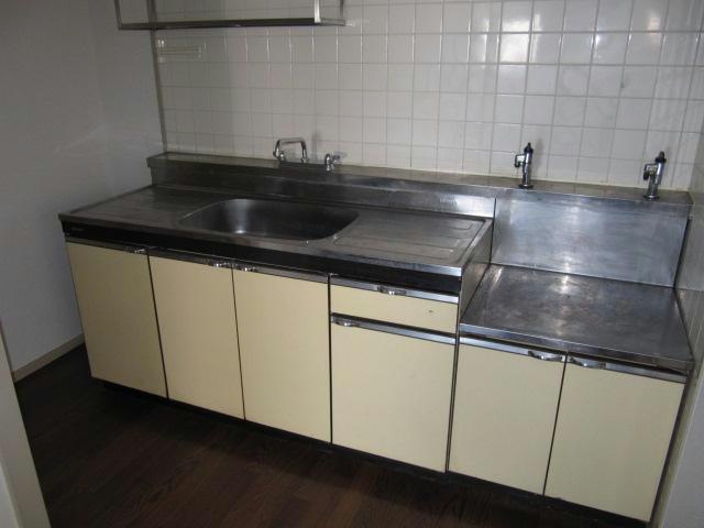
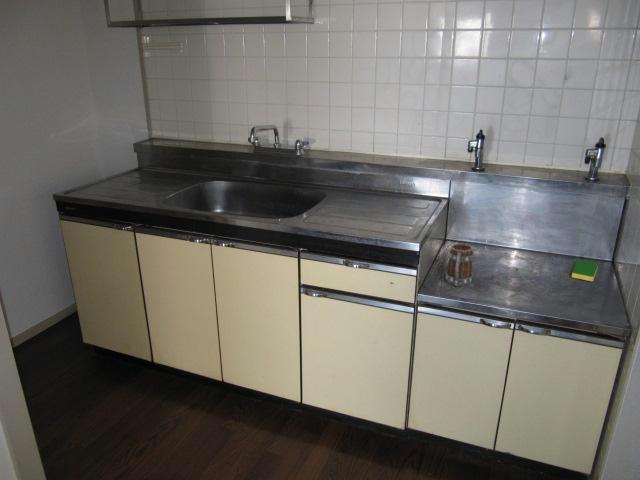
+ dish sponge [571,259,599,282]
+ mug [444,242,475,287]
